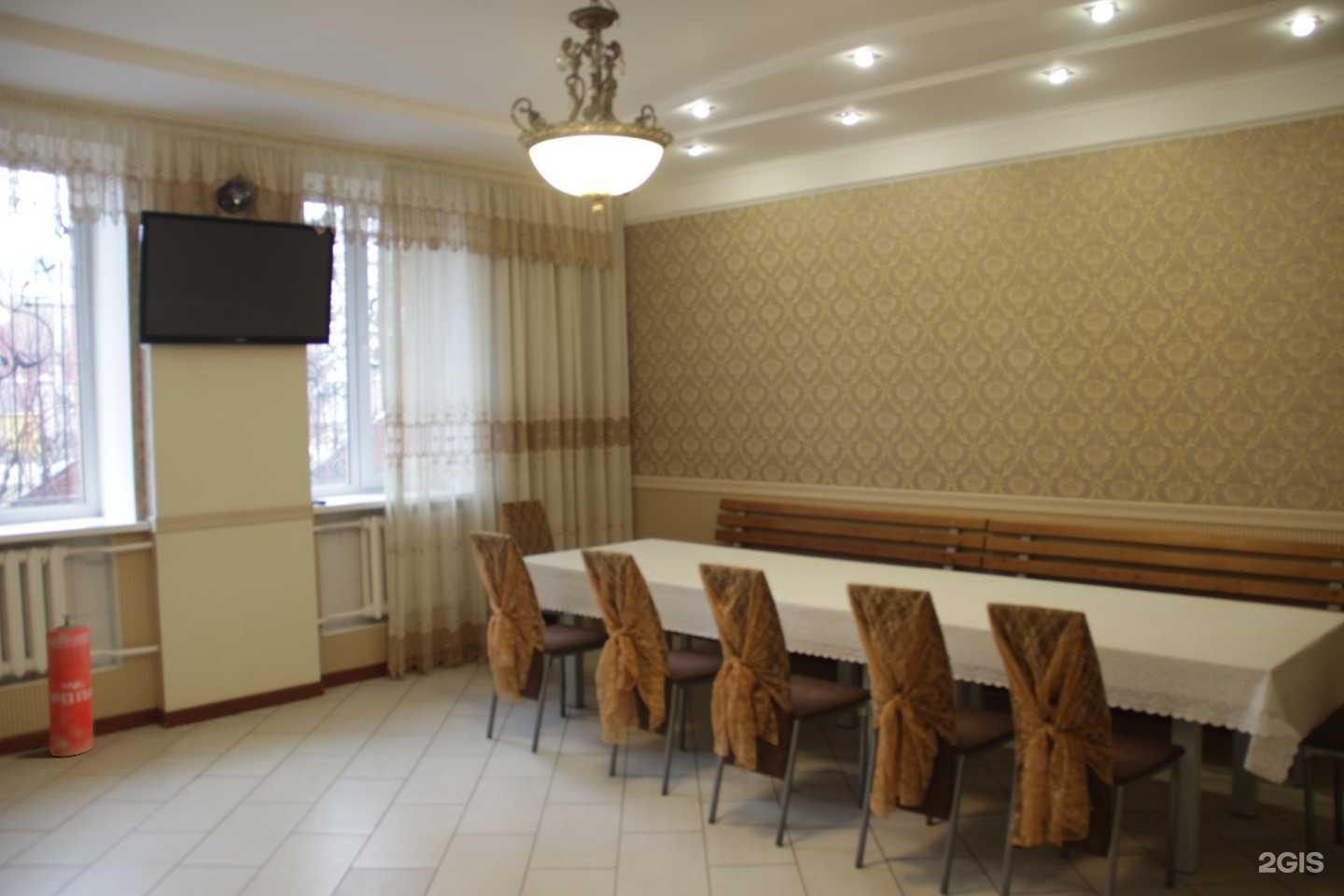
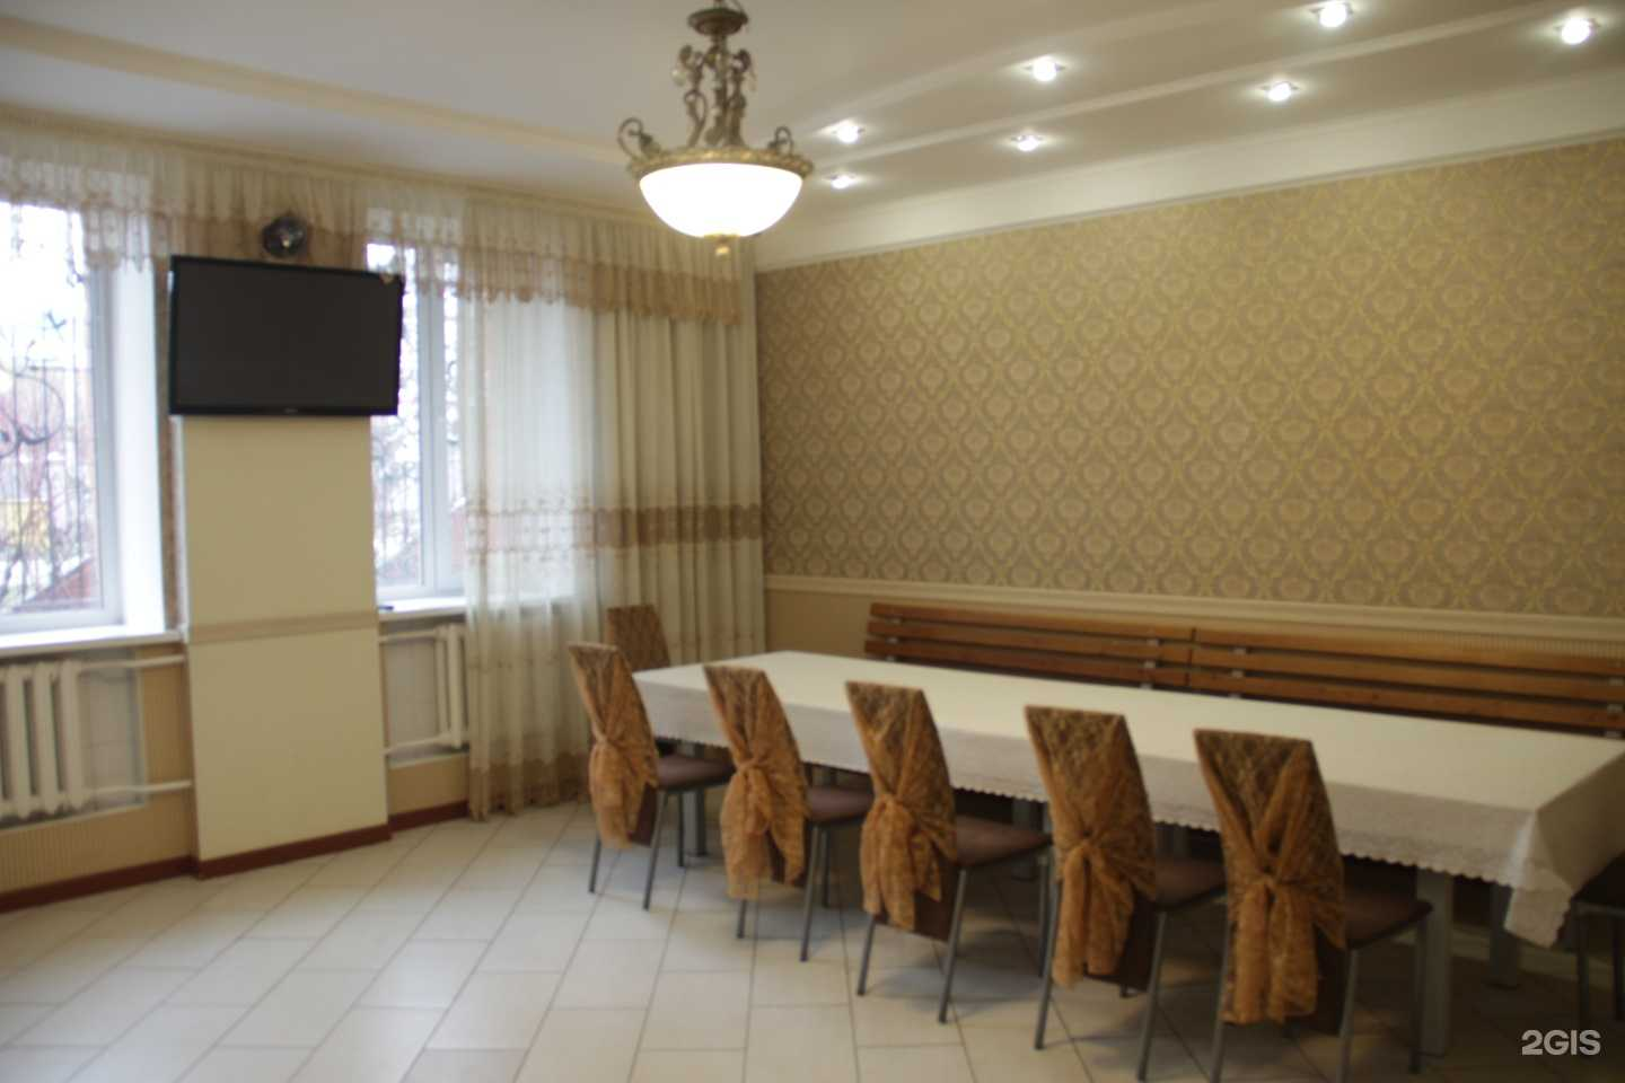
- fire extinguisher [45,613,95,758]
